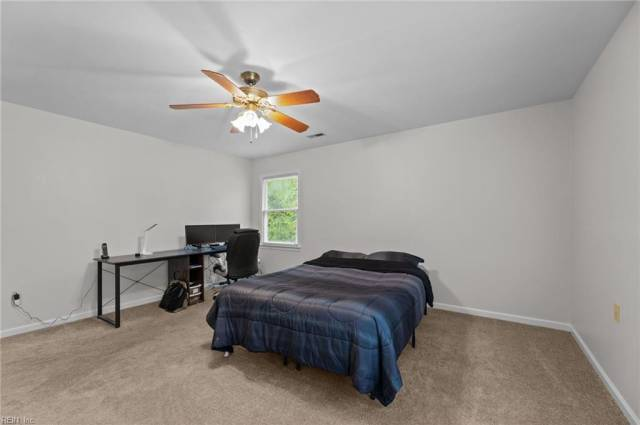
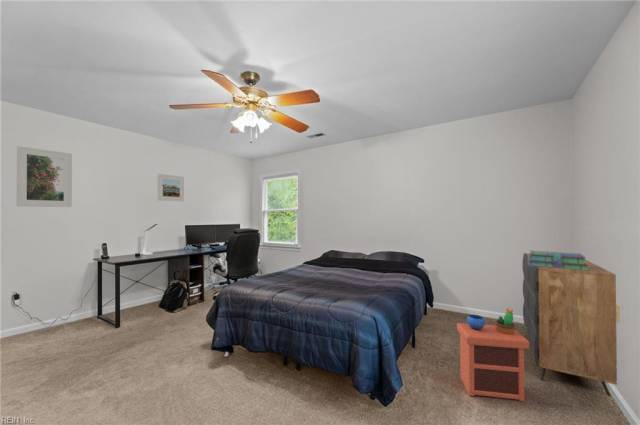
+ dresser [522,252,618,398]
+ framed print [157,173,185,202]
+ stack of books [528,250,588,270]
+ nightstand [456,307,530,402]
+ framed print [16,145,73,208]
